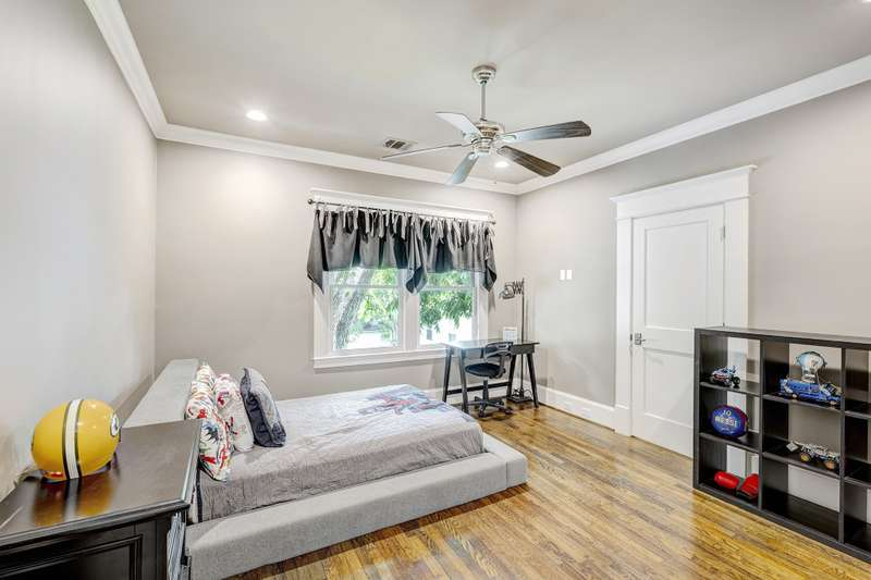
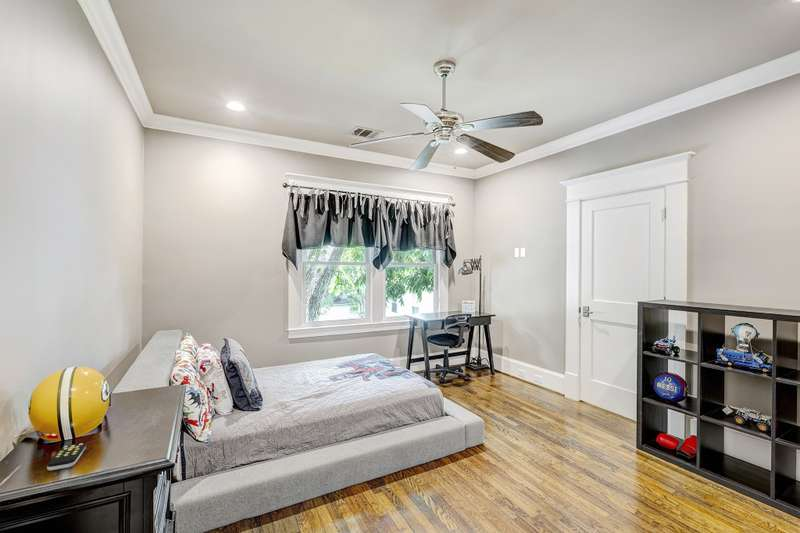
+ remote control [46,442,87,471]
